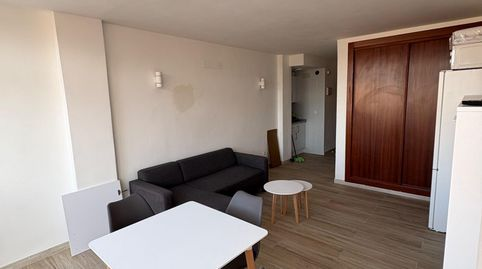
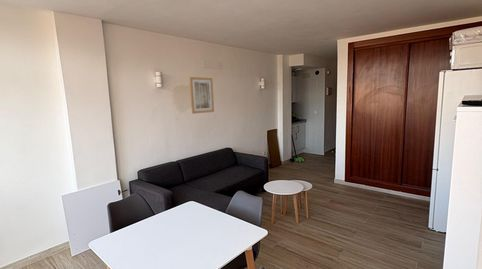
+ wall art [189,76,215,115]
